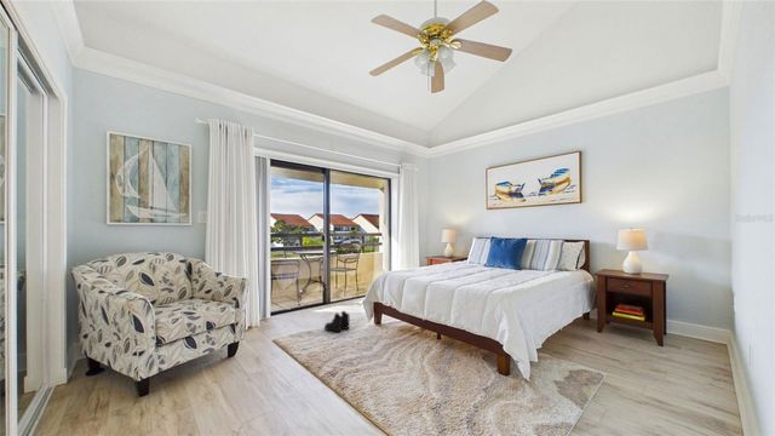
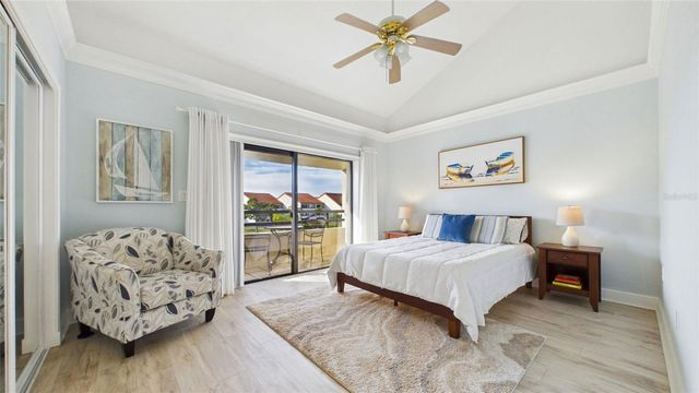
- boots [323,310,351,334]
